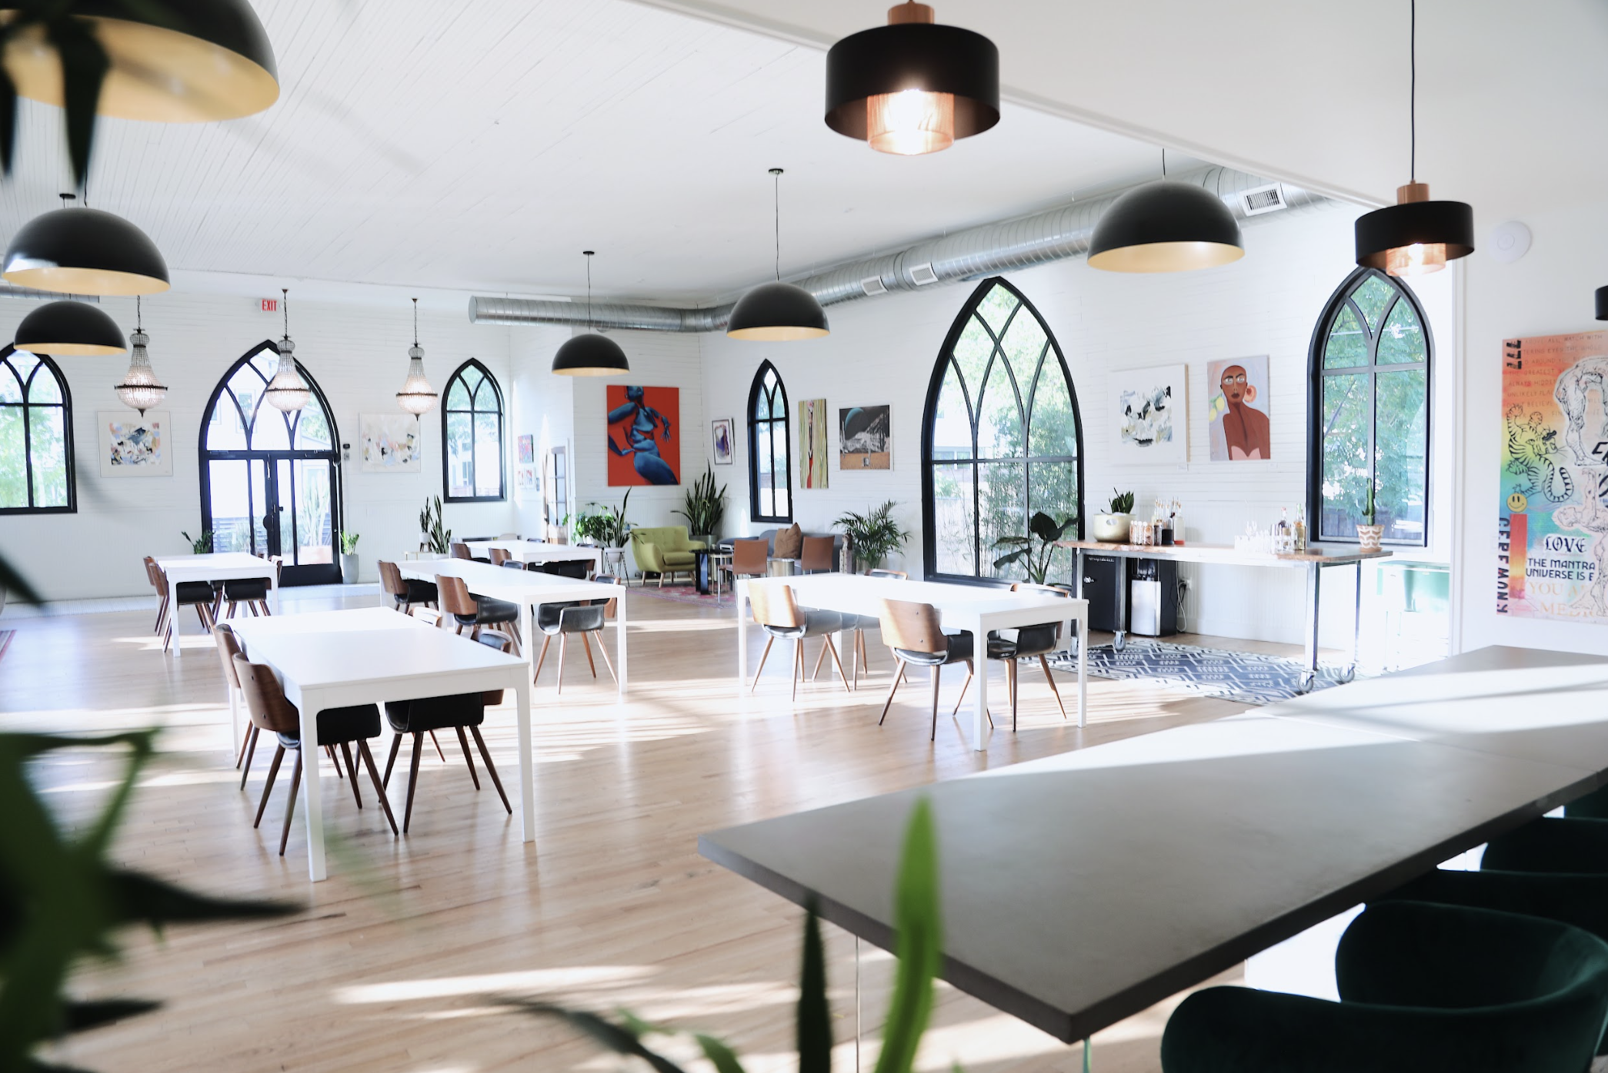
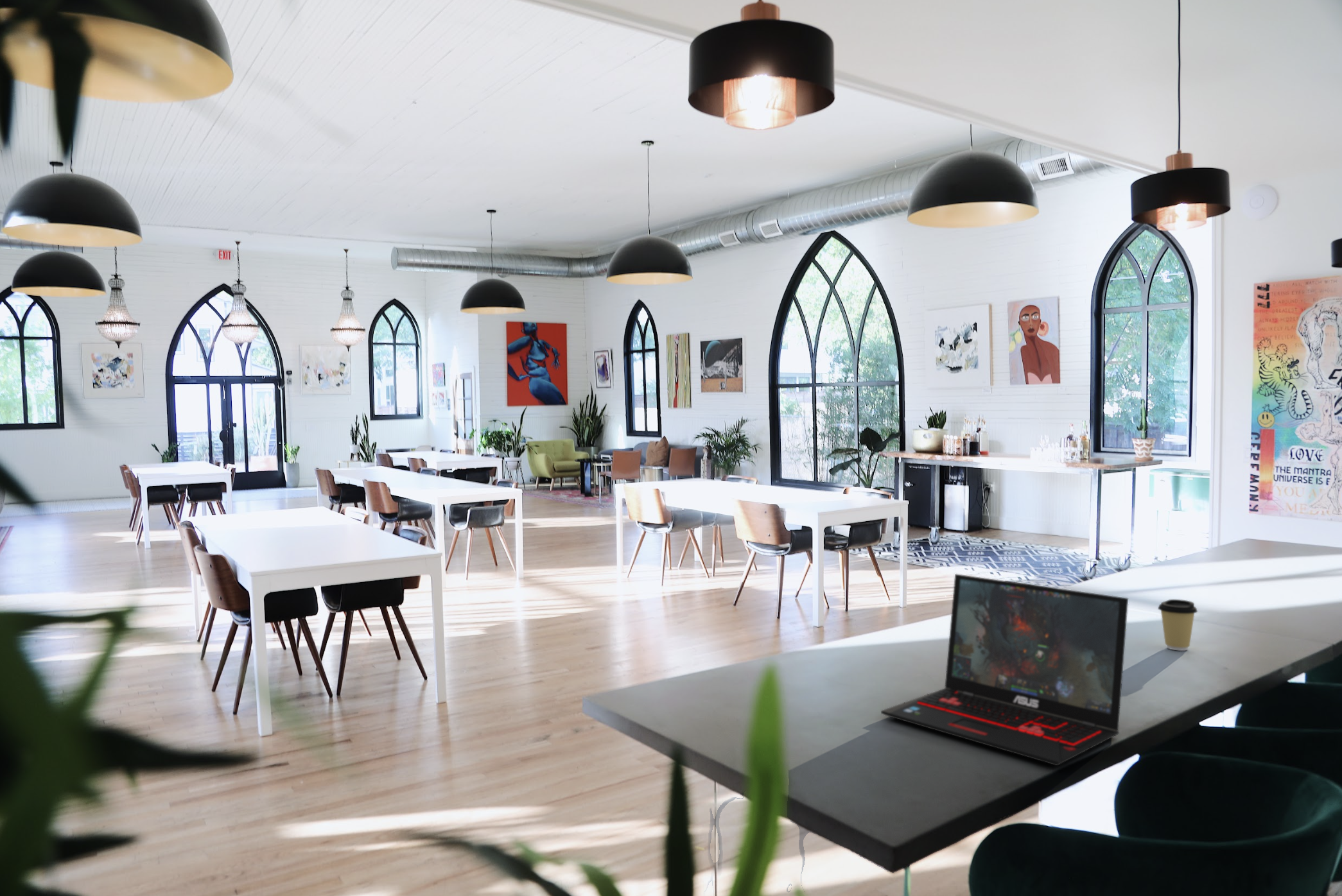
+ laptop [880,573,1129,766]
+ coffee cup [1157,599,1198,651]
